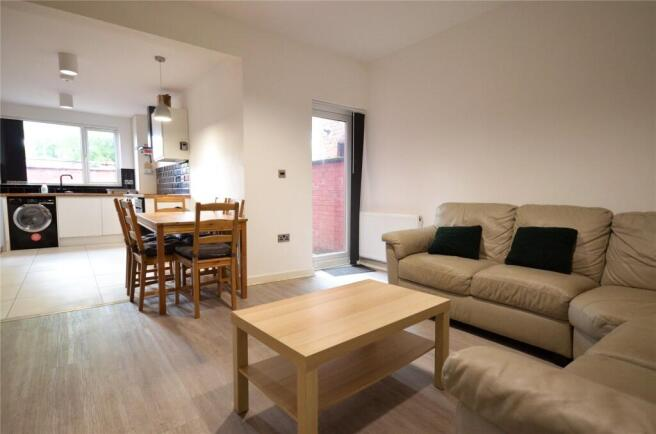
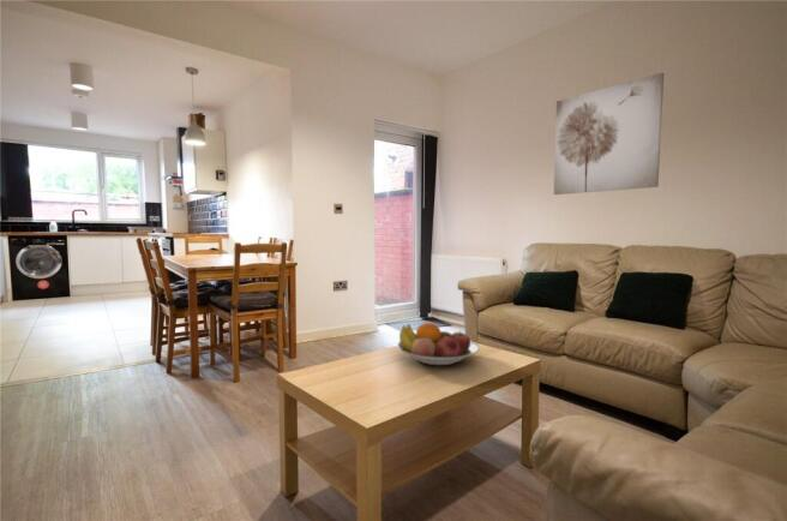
+ wall art [553,72,665,196]
+ fruit bowl [396,322,480,366]
